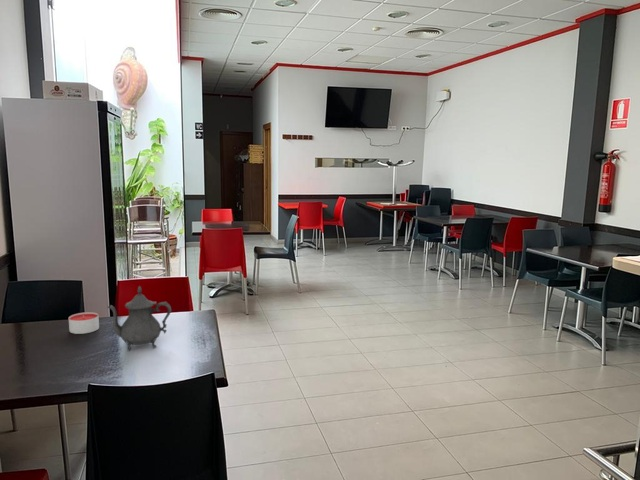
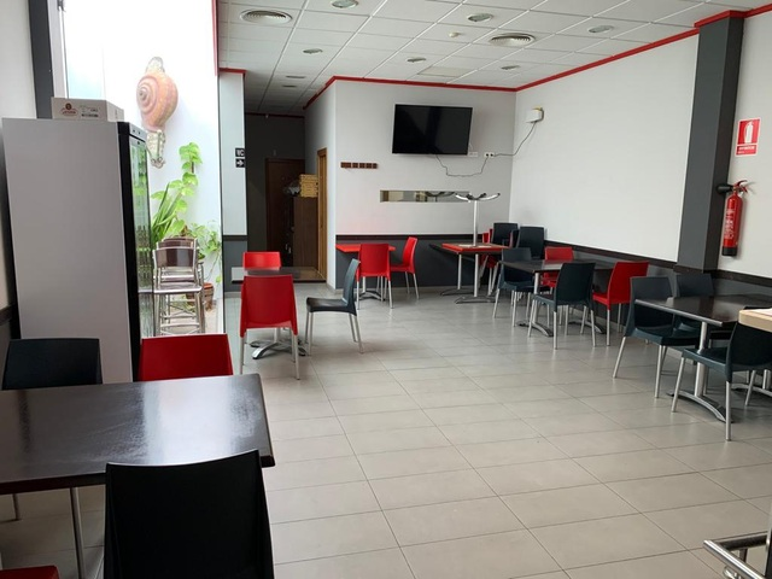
- teapot [106,285,172,352]
- candle [68,311,100,335]
